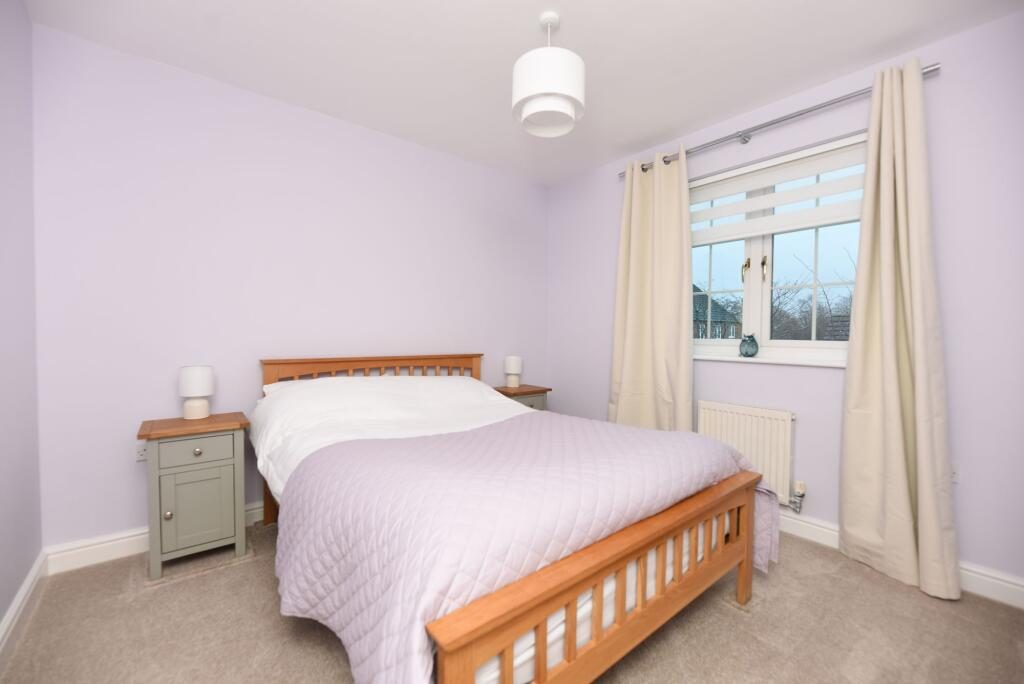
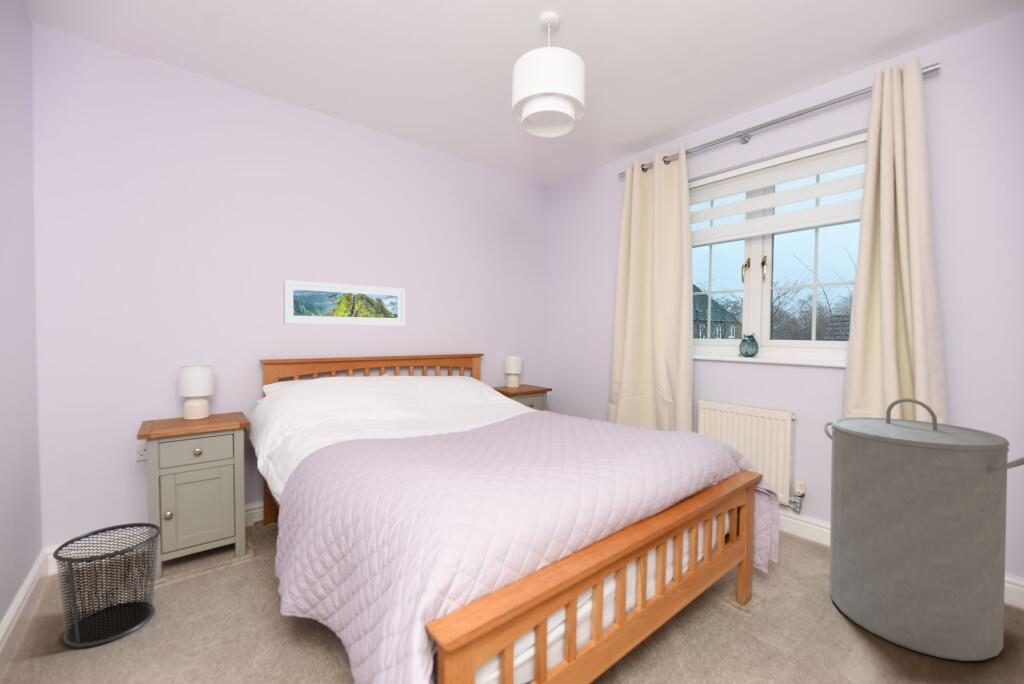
+ waste bin [52,522,163,648]
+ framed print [282,279,406,327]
+ laundry hamper [823,397,1024,662]
